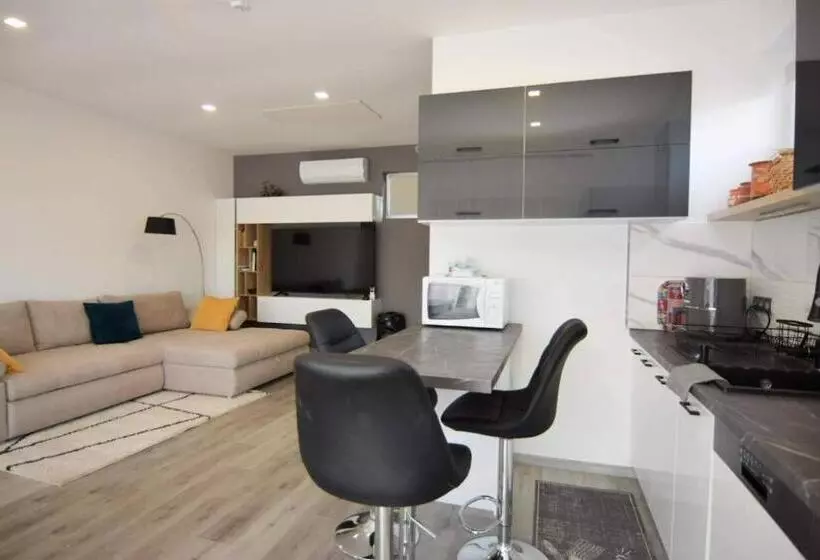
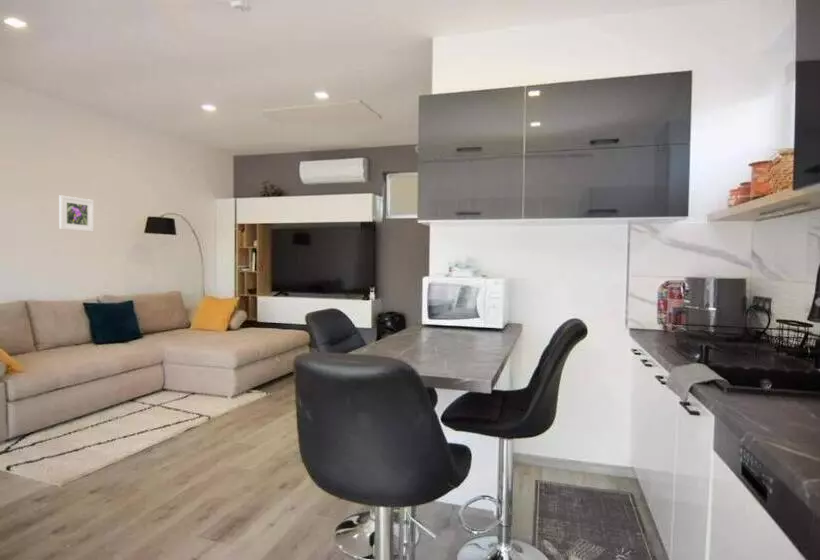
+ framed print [58,194,95,233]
